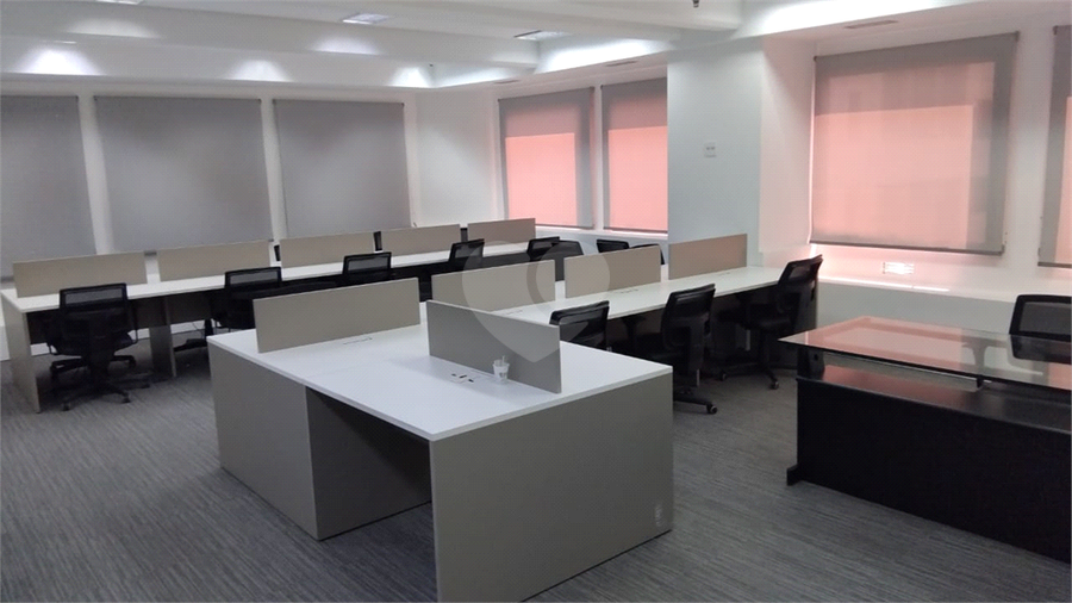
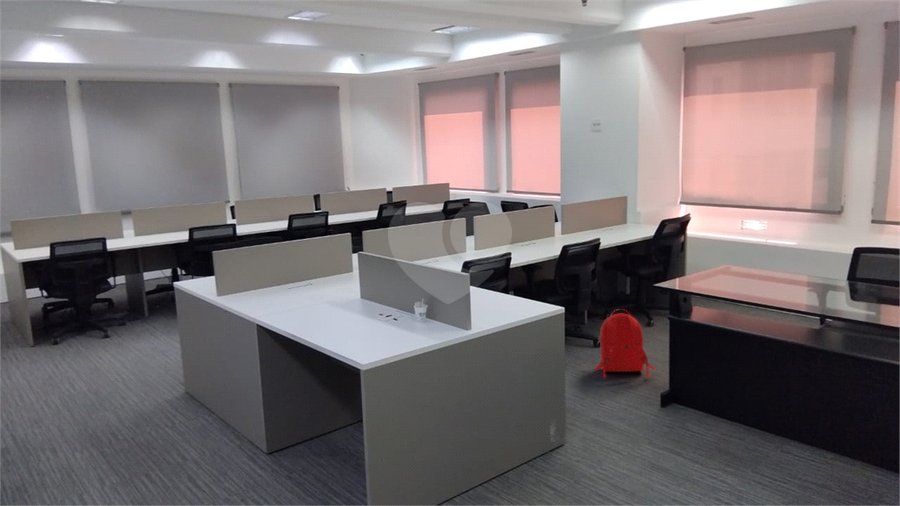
+ backpack [594,308,656,379]
